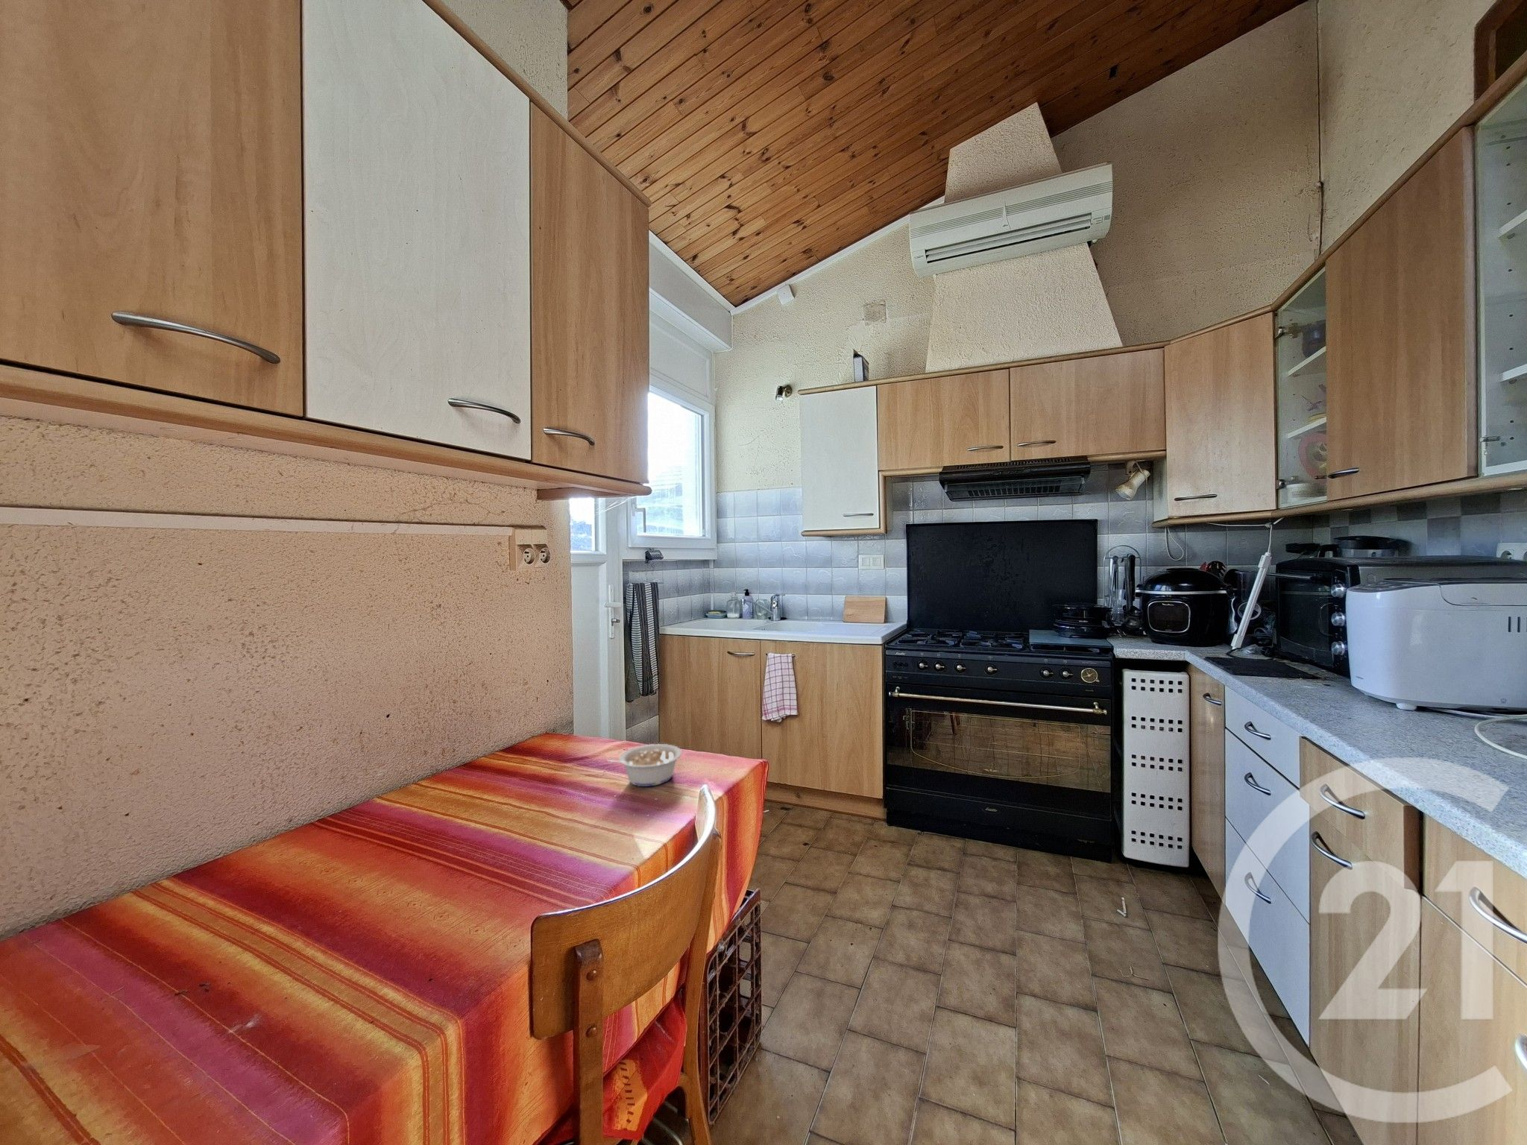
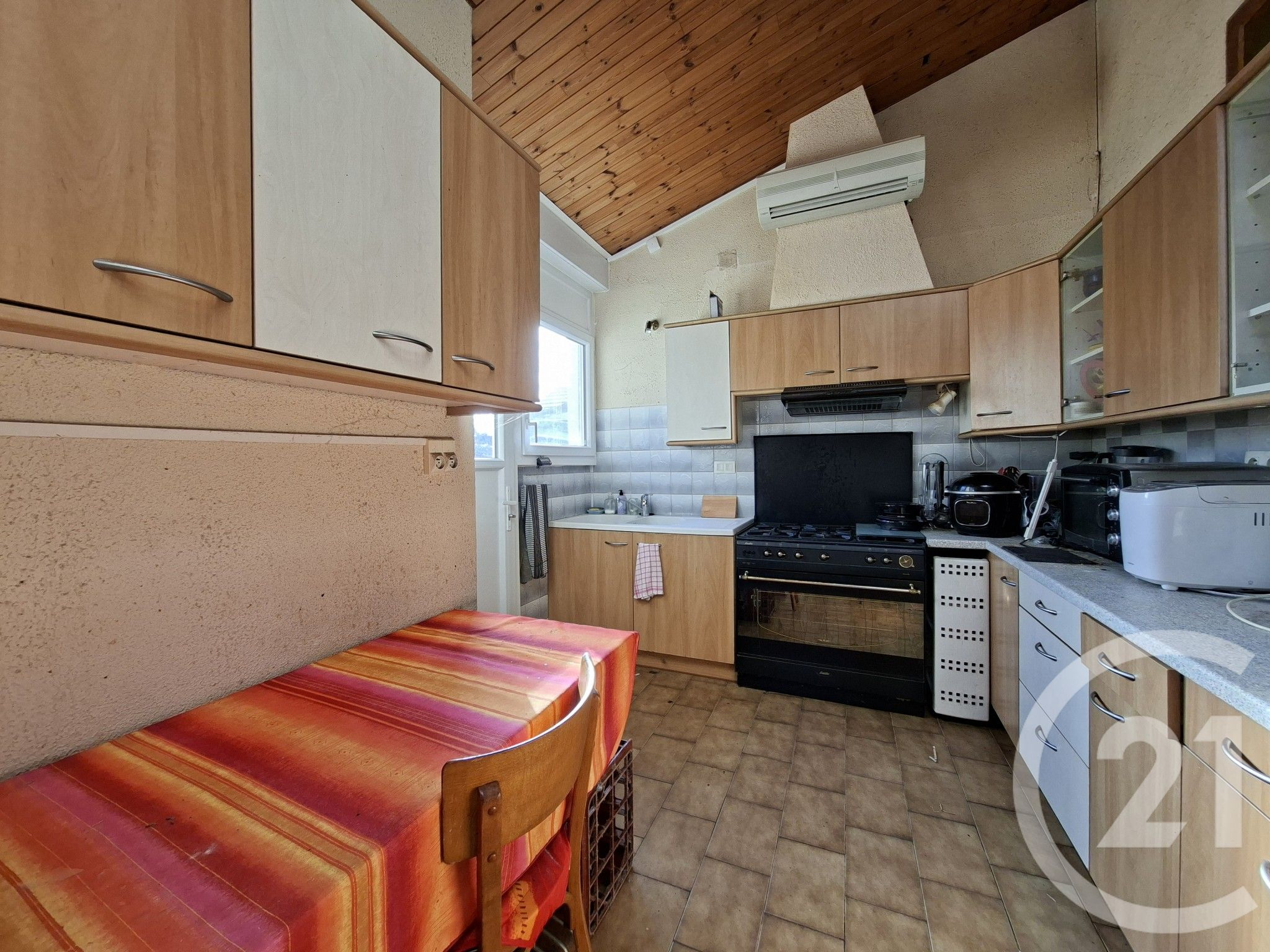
- legume [607,743,682,788]
